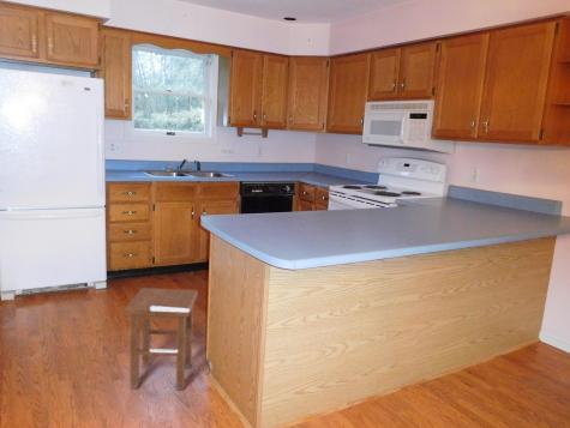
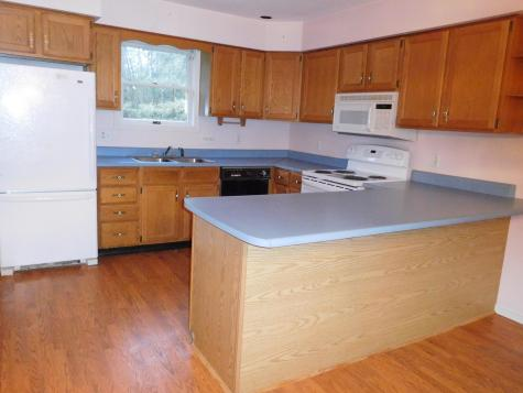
- stool [124,287,198,391]
